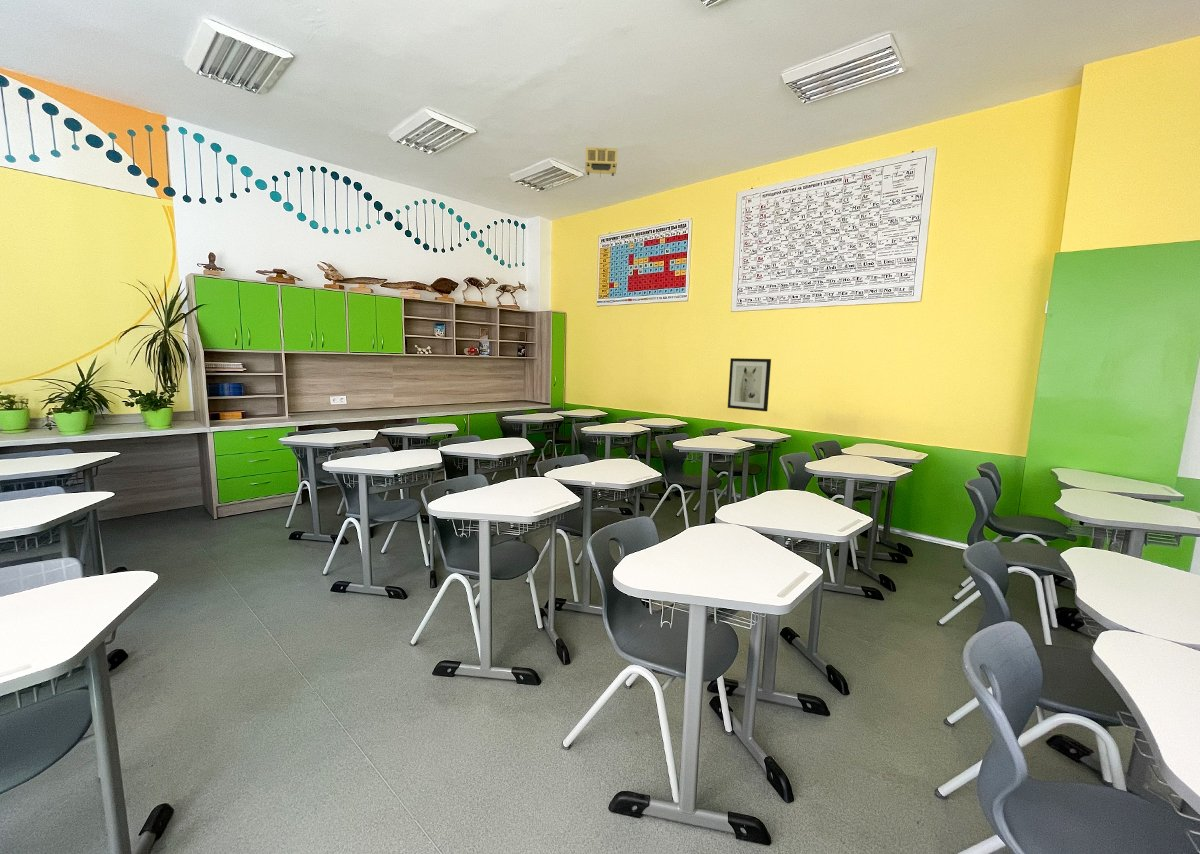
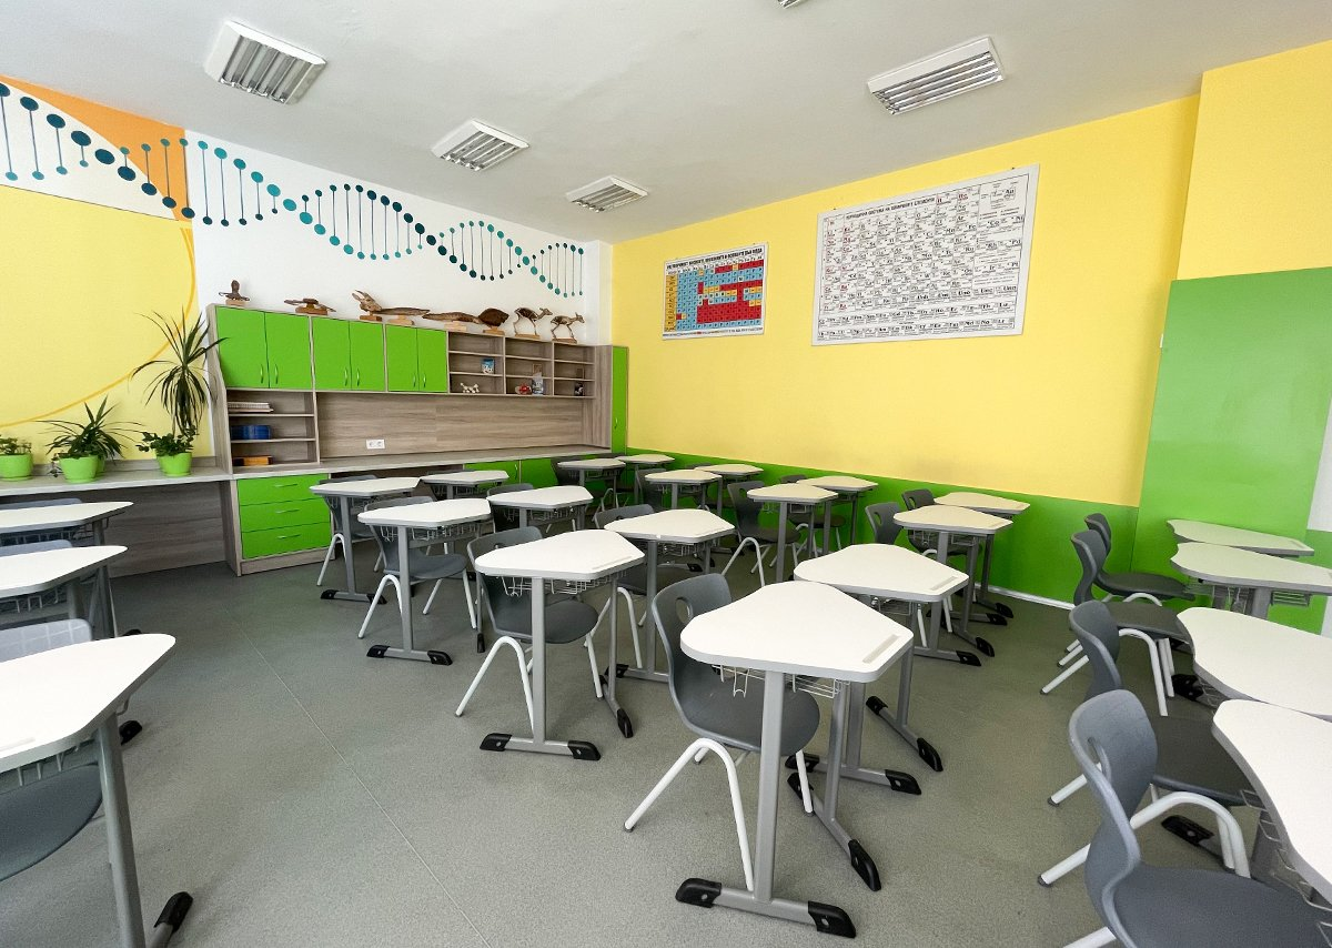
- projector [585,146,618,177]
- wall art [727,357,772,412]
